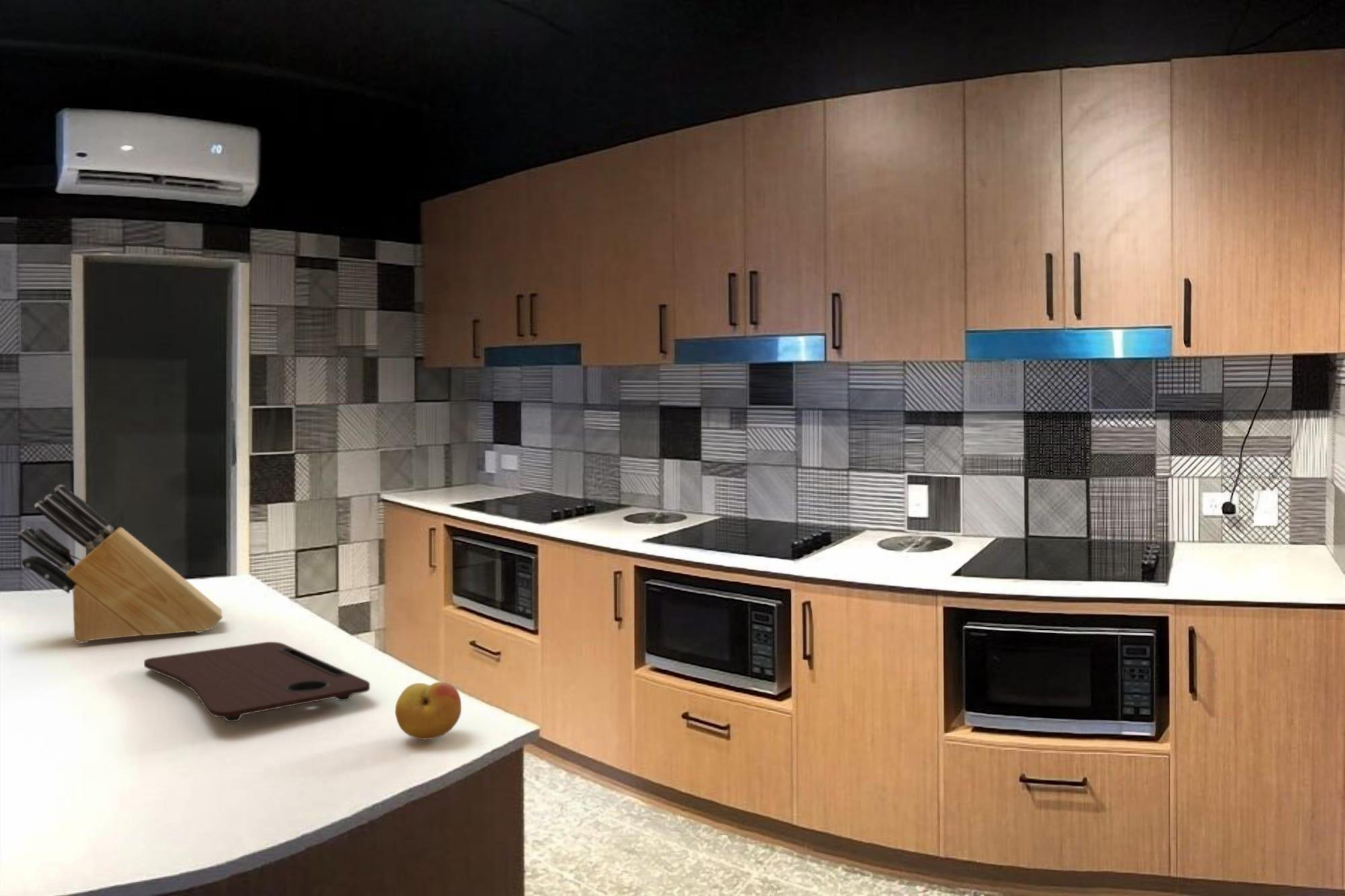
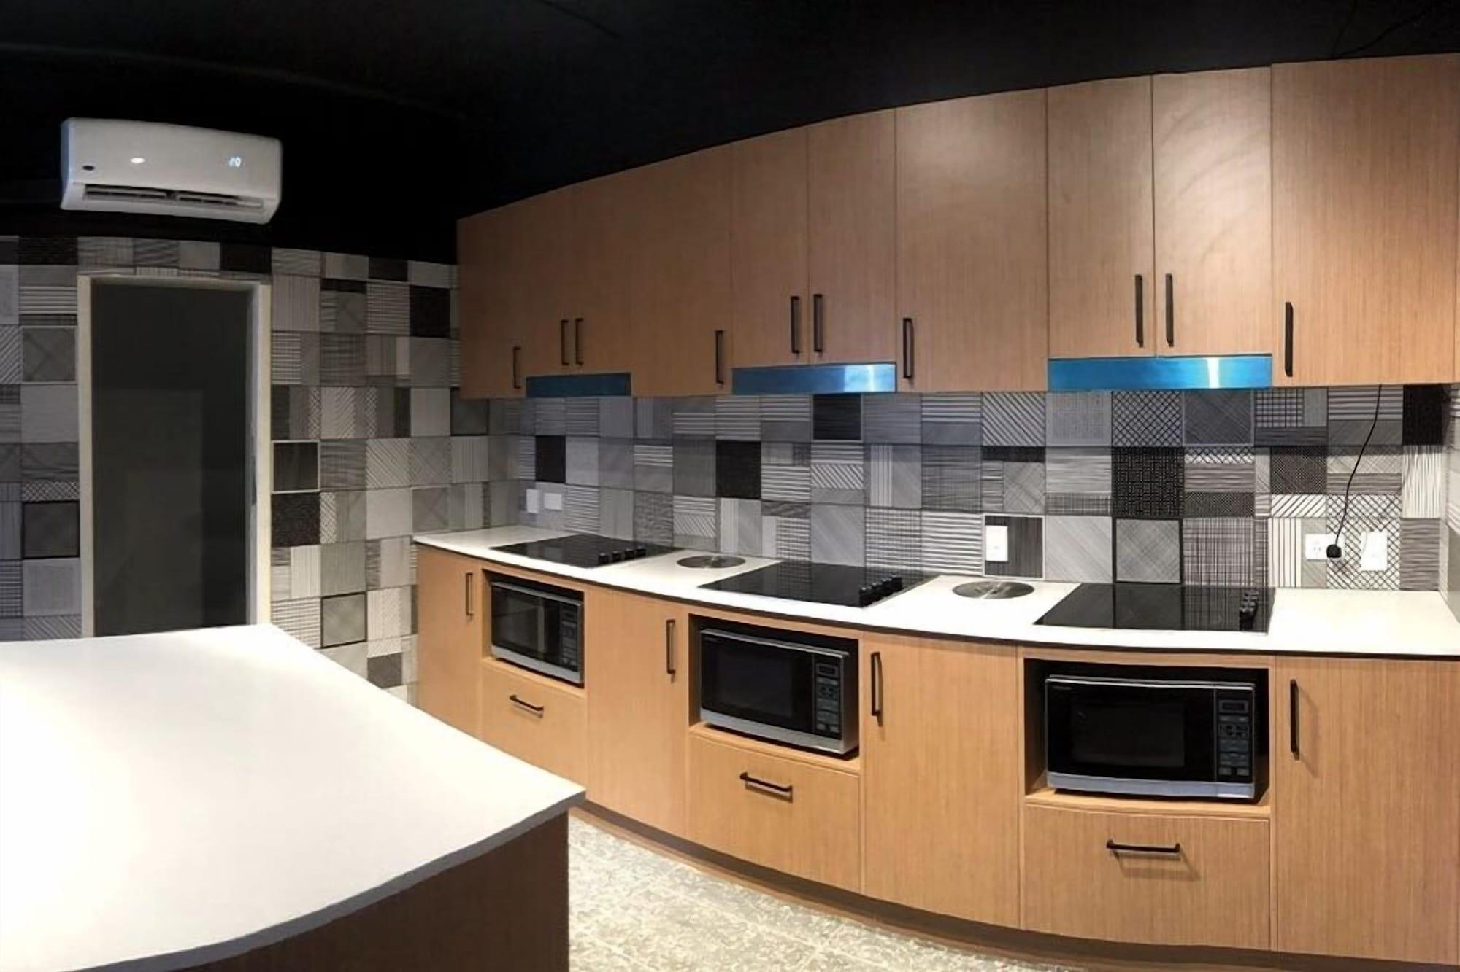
- fruit [395,681,462,740]
- knife block [16,484,223,644]
- cutting board [143,641,371,723]
